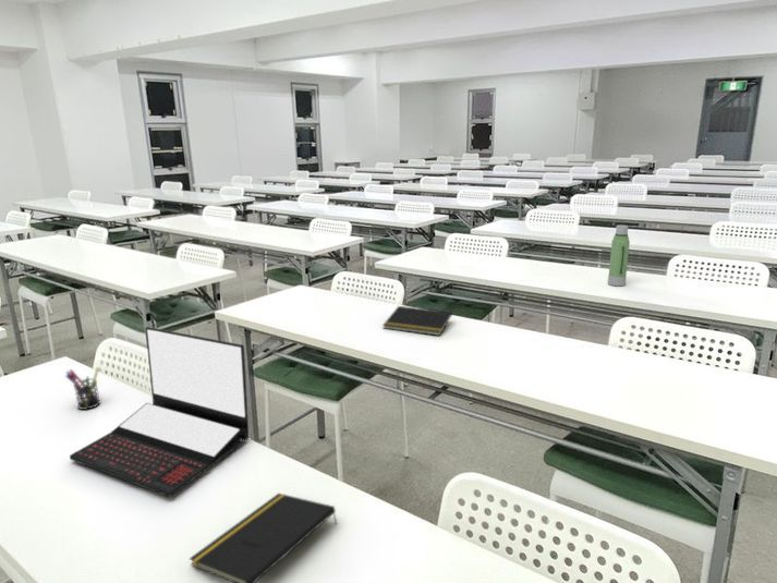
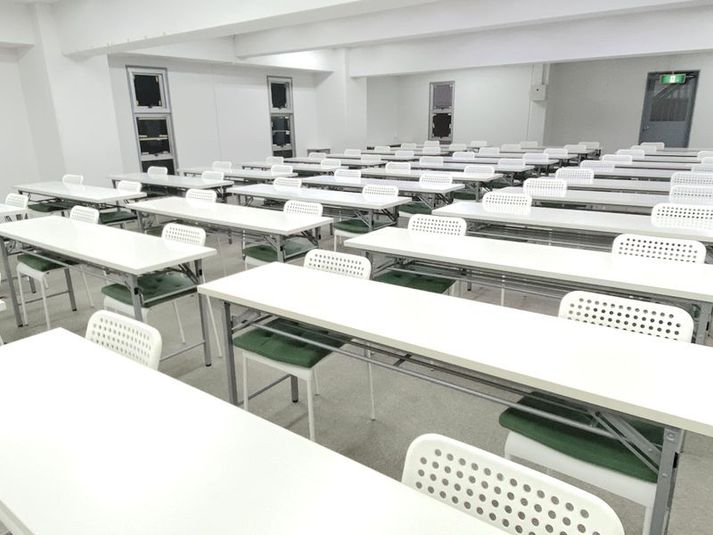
- pen holder [64,366,101,411]
- notepad [381,305,453,337]
- laptop [69,326,250,498]
- water bottle [607,224,631,287]
- notepad [189,493,338,583]
